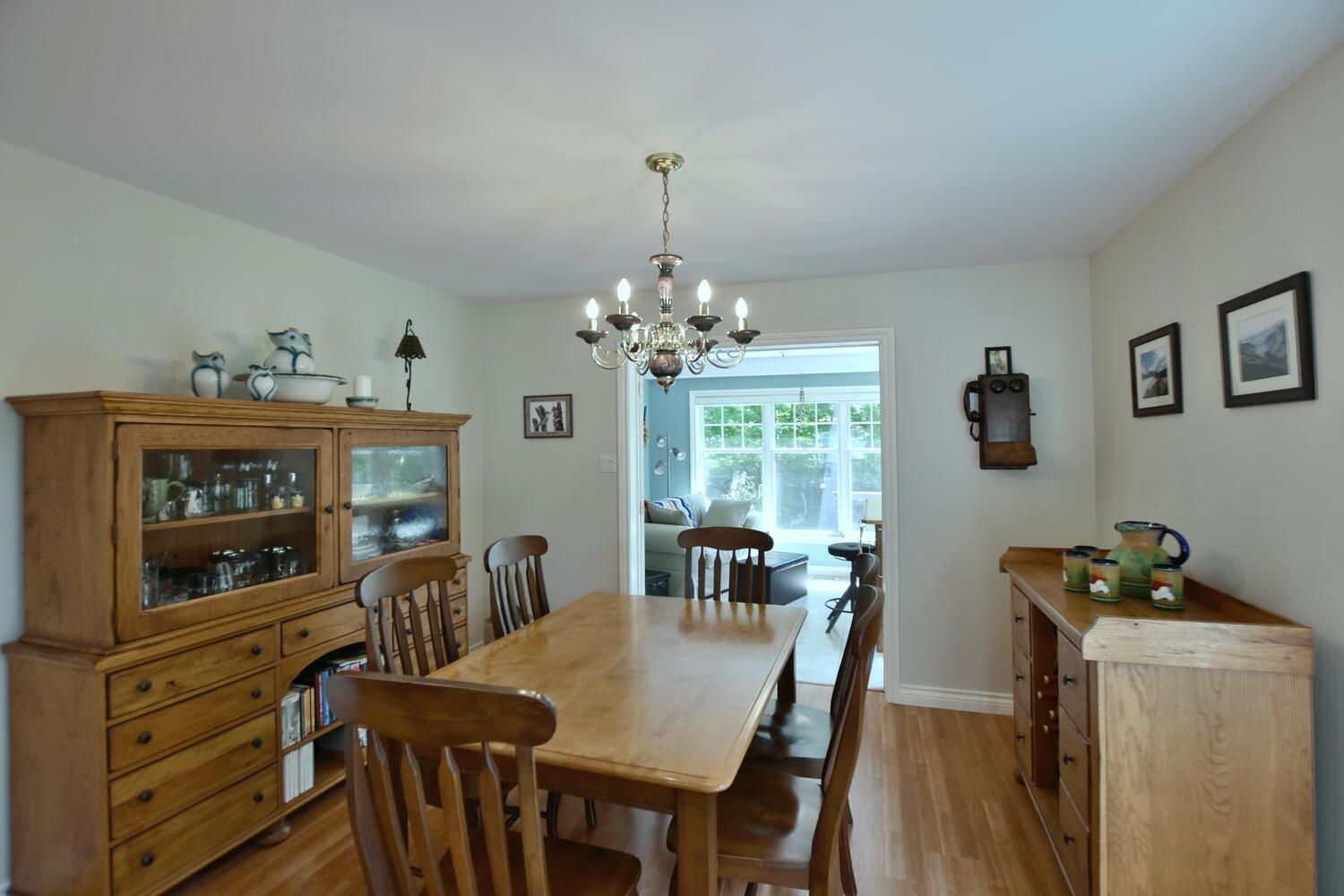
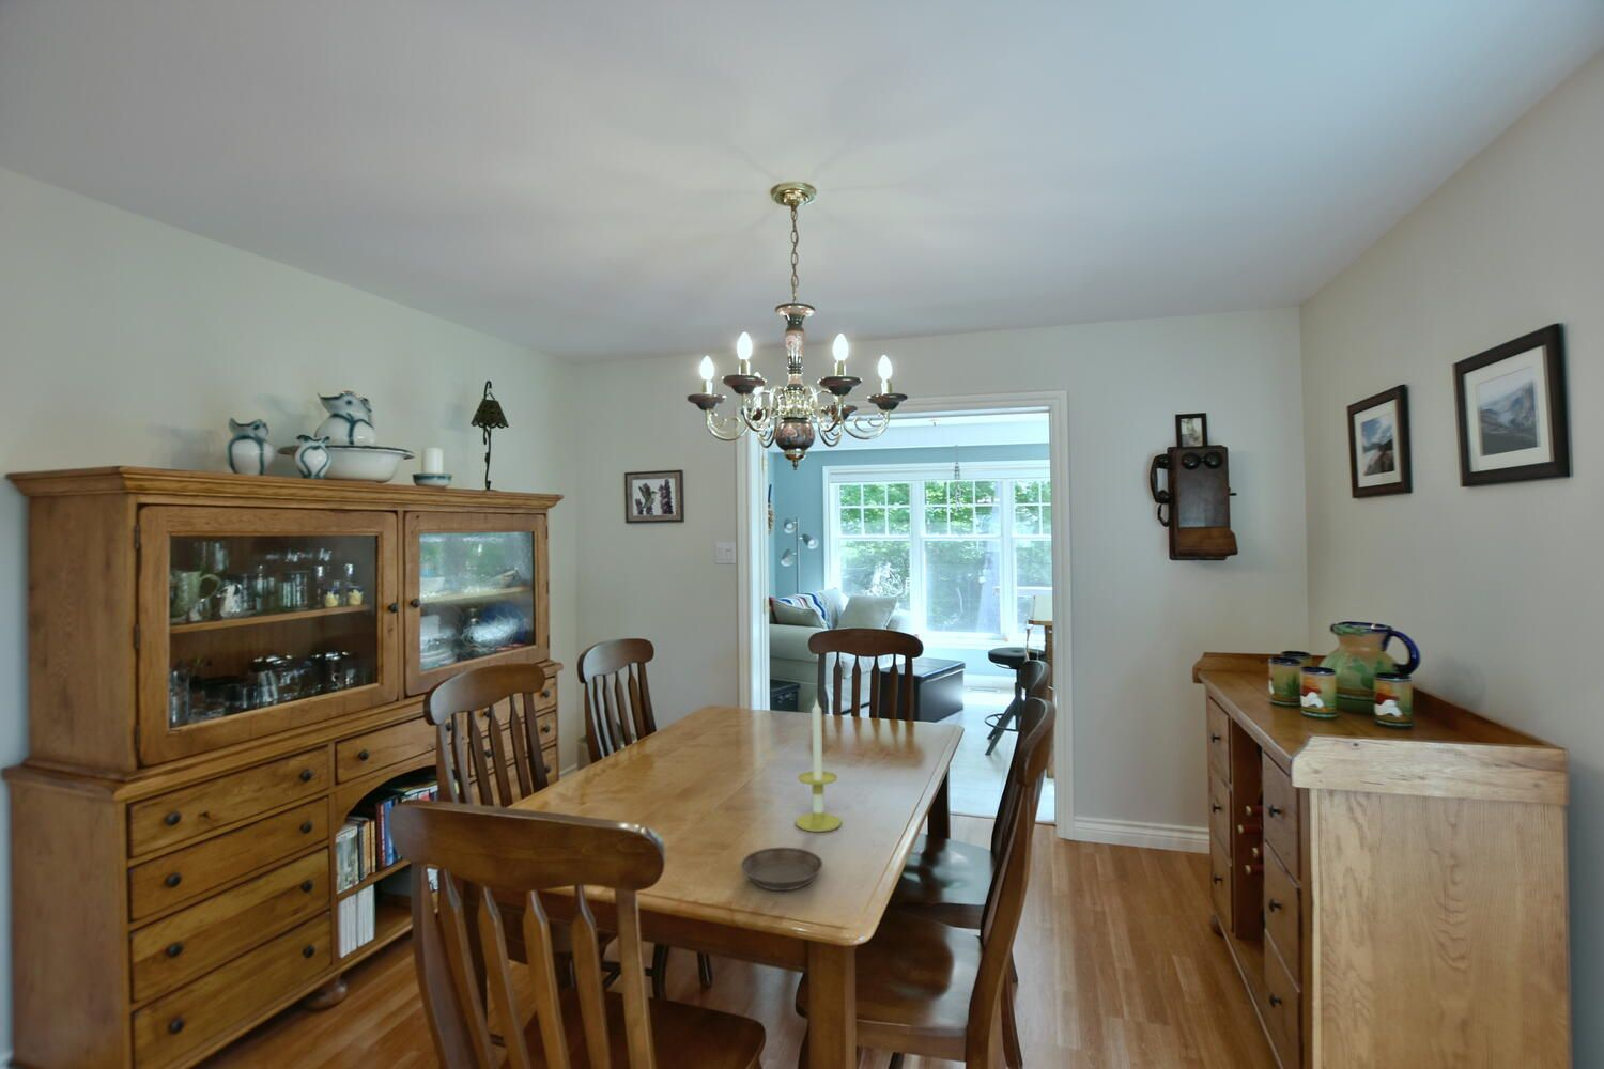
+ saucer [740,847,825,891]
+ candle [795,696,843,833]
